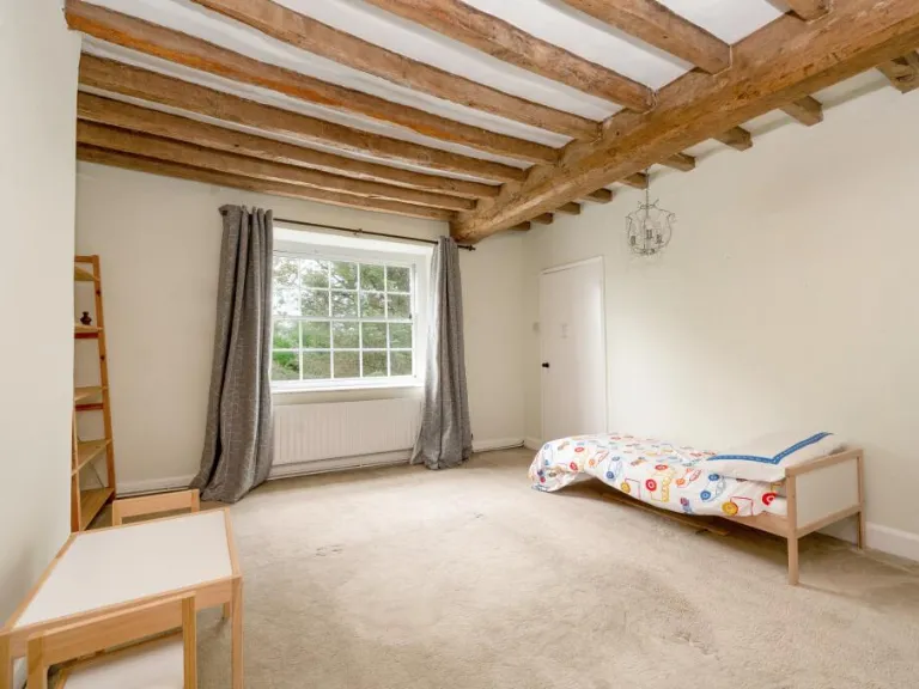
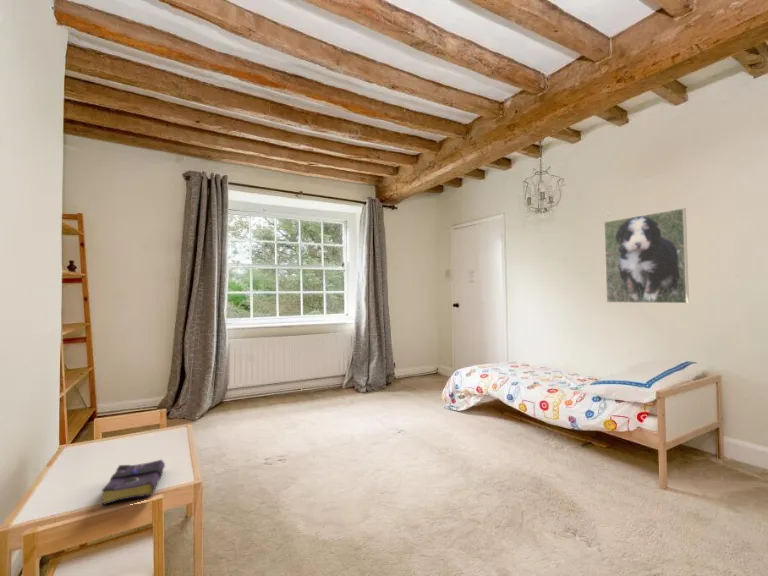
+ book [101,459,166,506]
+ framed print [603,207,690,304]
